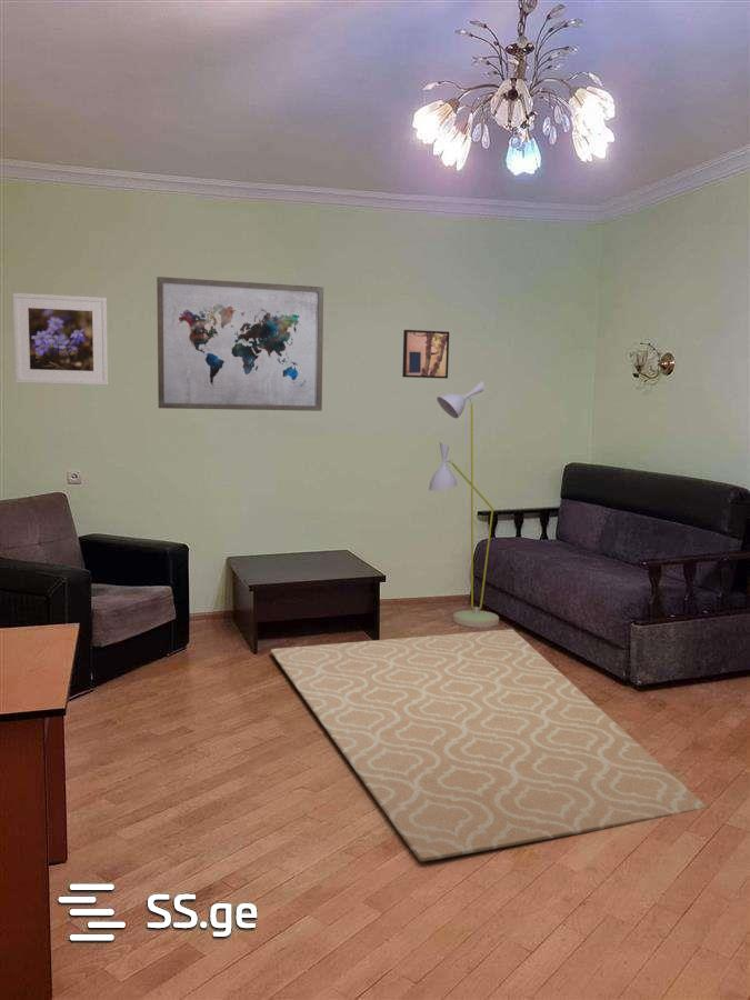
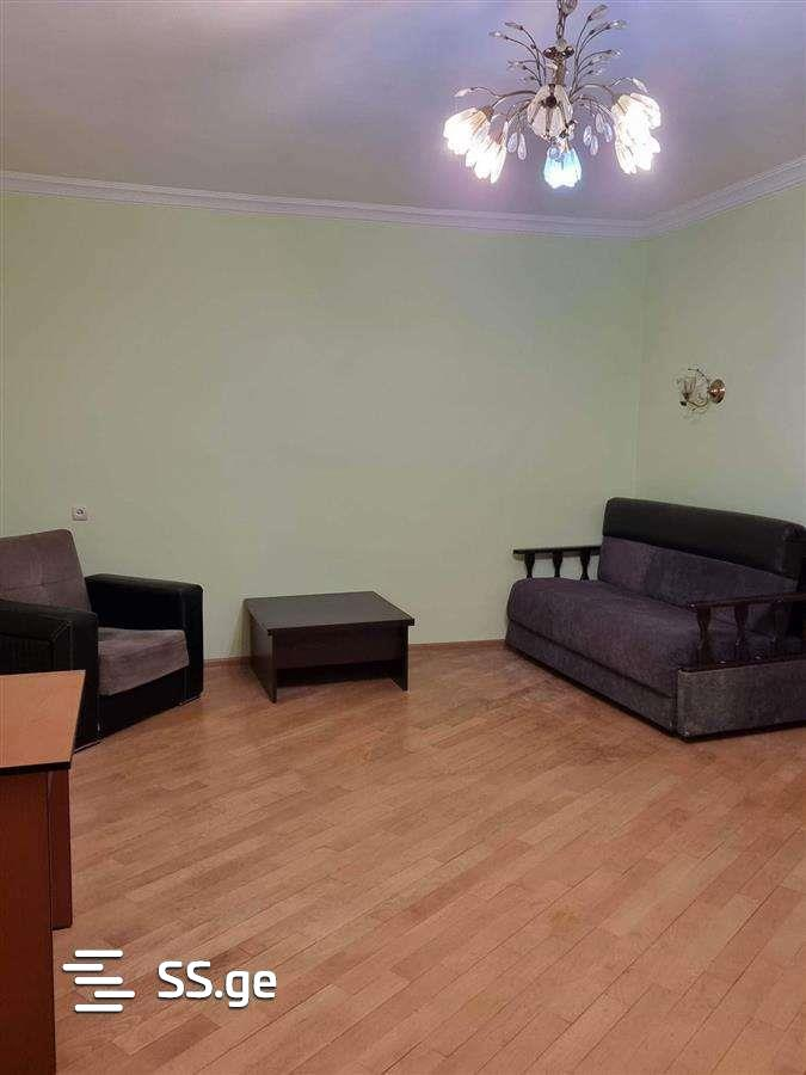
- wall art [156,276,324,412]
- rug [269,628,708,862]
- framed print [11,292,109,387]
- wall art [401,329,450,380]
- floor lamp [428,380,500,629]
